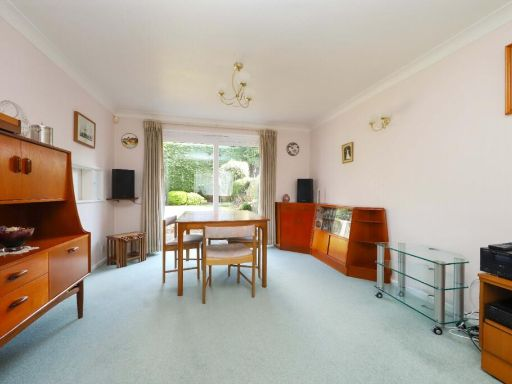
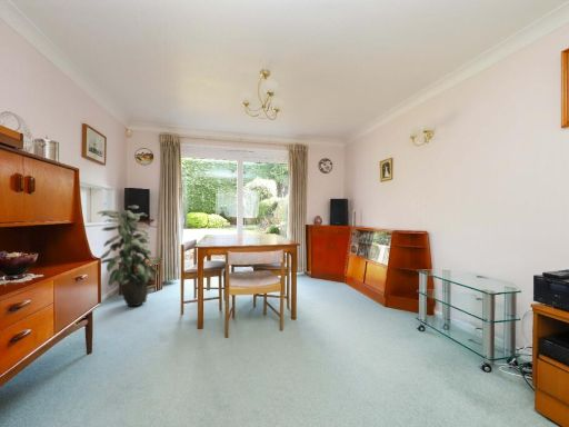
+ indoor plant [96,205,163,308]
